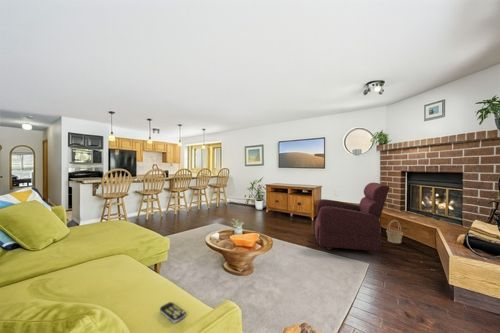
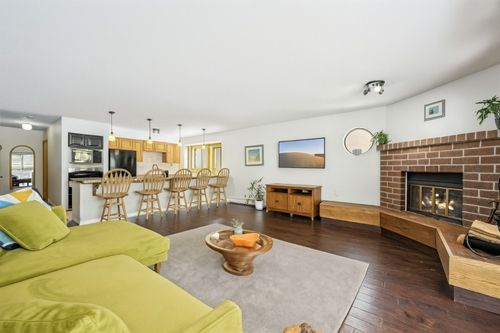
- basket [385,219,404,244]
- remote control [159,301,187,324]
- armchair [314,182,391,255]
